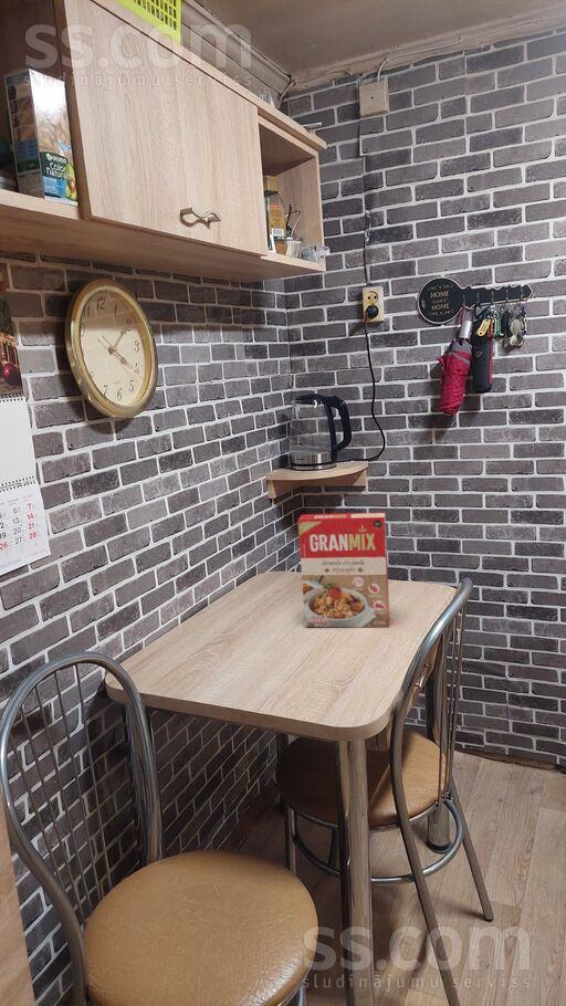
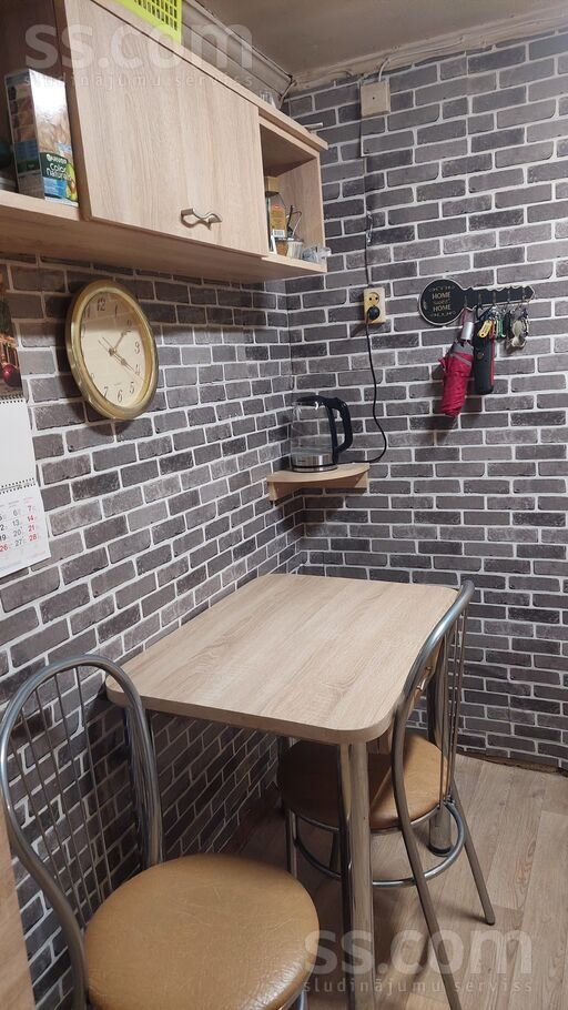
- cereal box [297,511,390,629]
